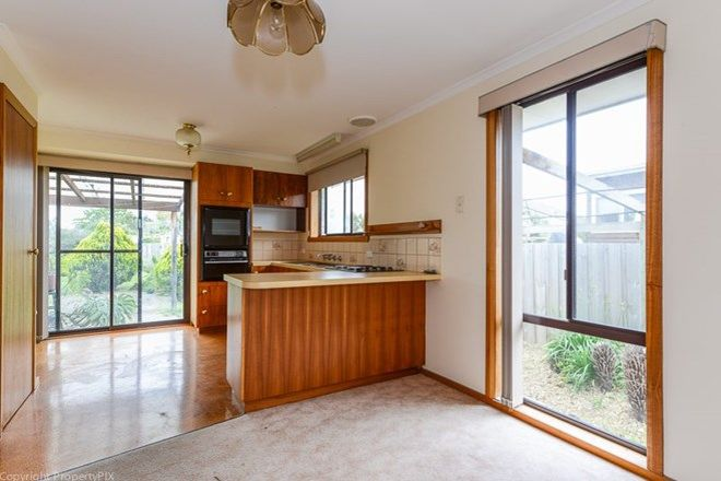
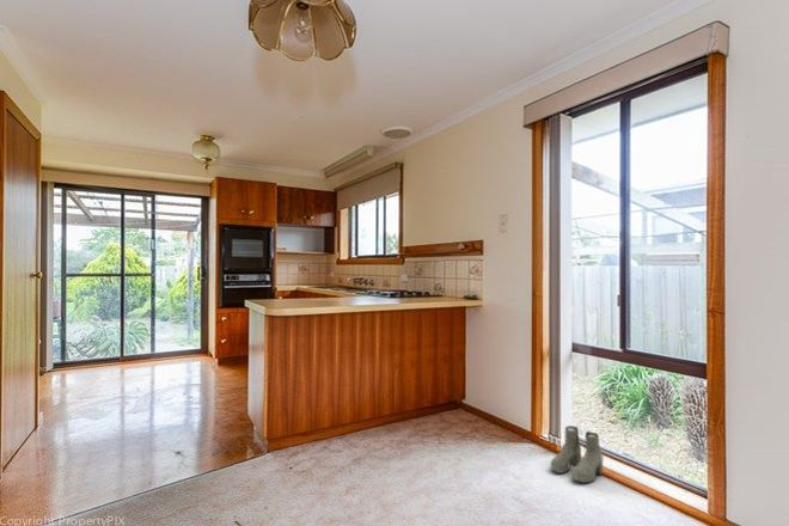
+ boots [550,424,604,484]
